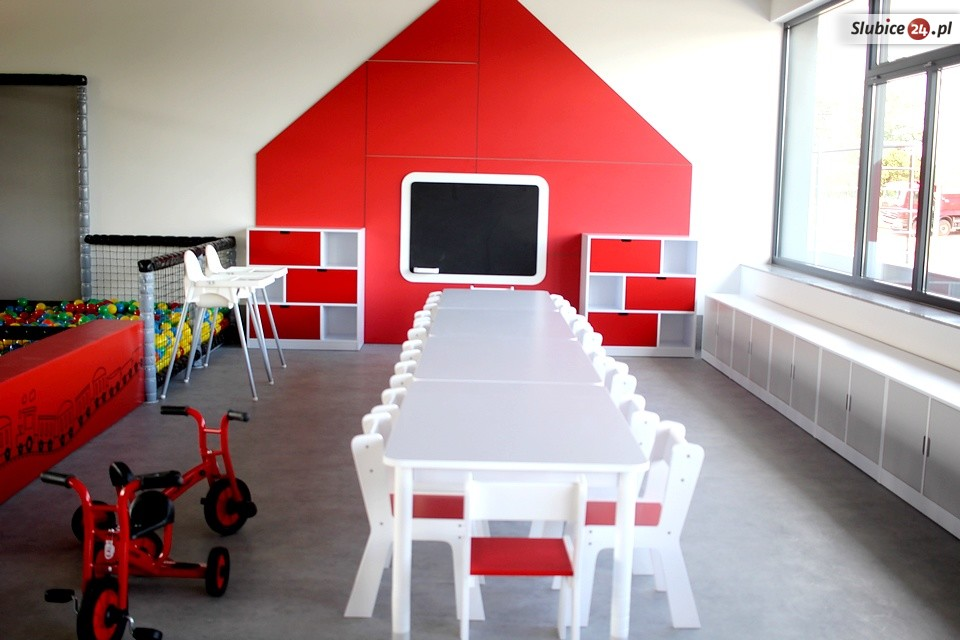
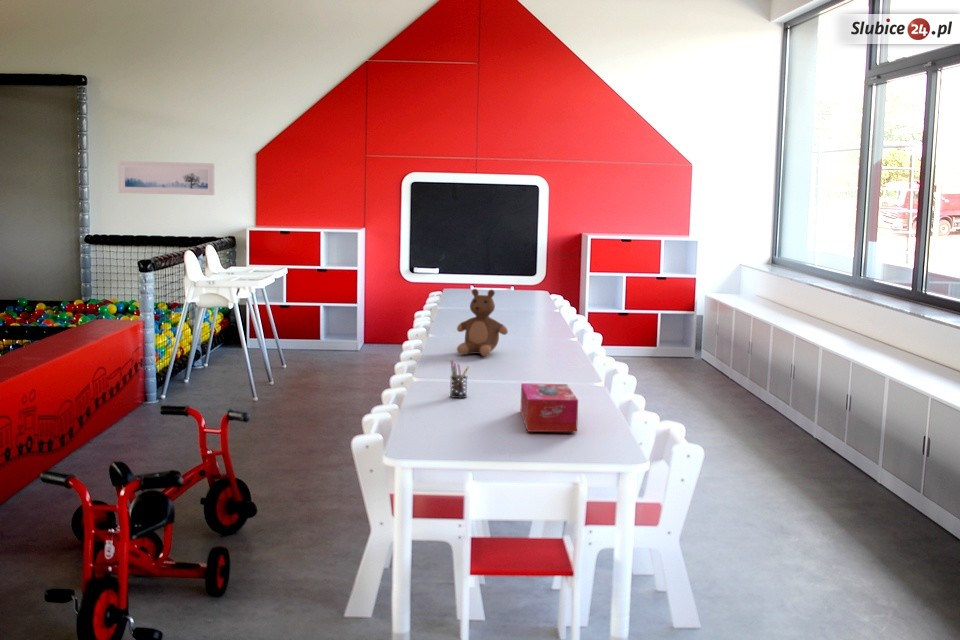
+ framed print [117,160,215,196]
+ tissue box [519,382,579,433]
+ pen holder [449,360,470,399]
+ teddy bear [456,288,509,357]
